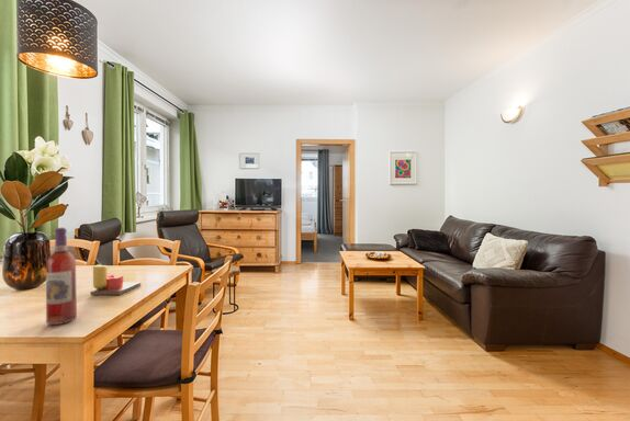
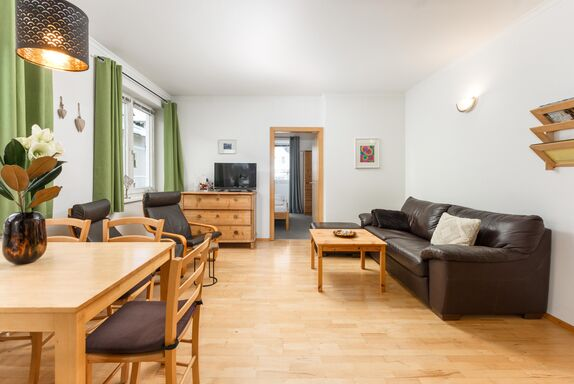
- wine bottle [45,227,78,326]
- candle [89,263,142,296]
